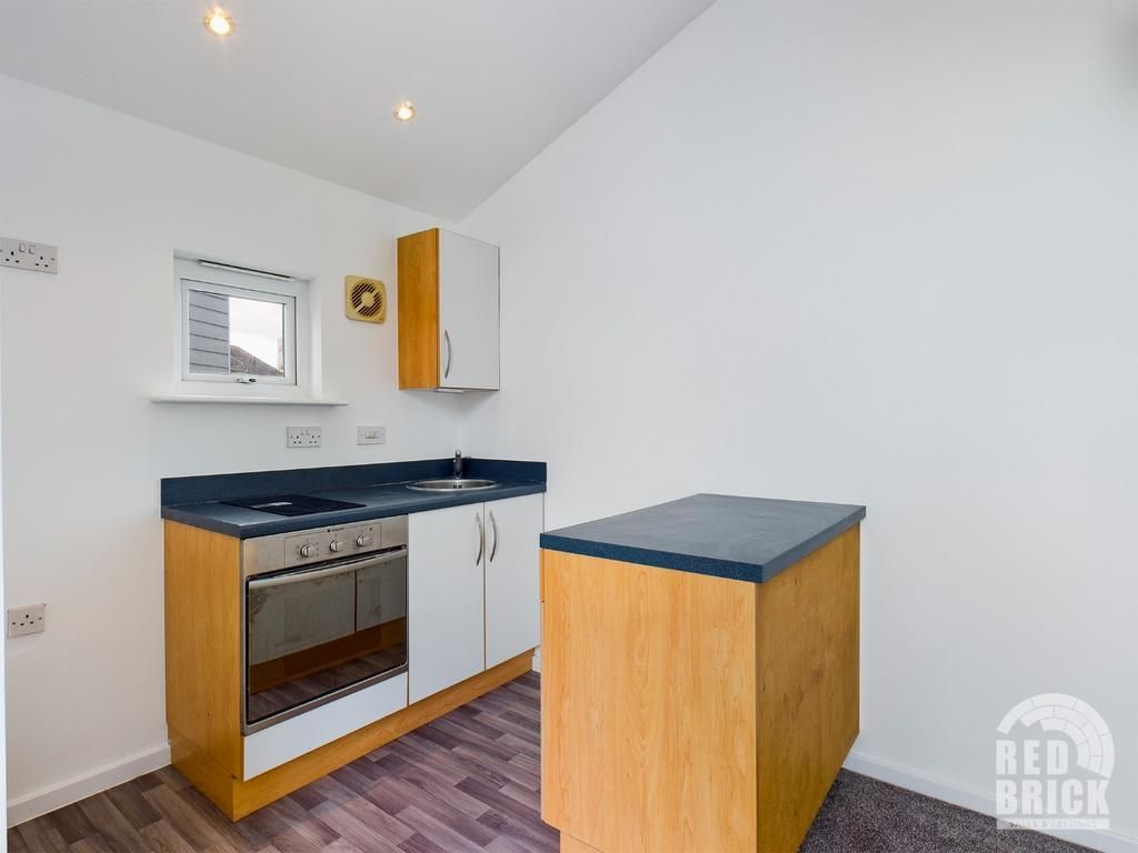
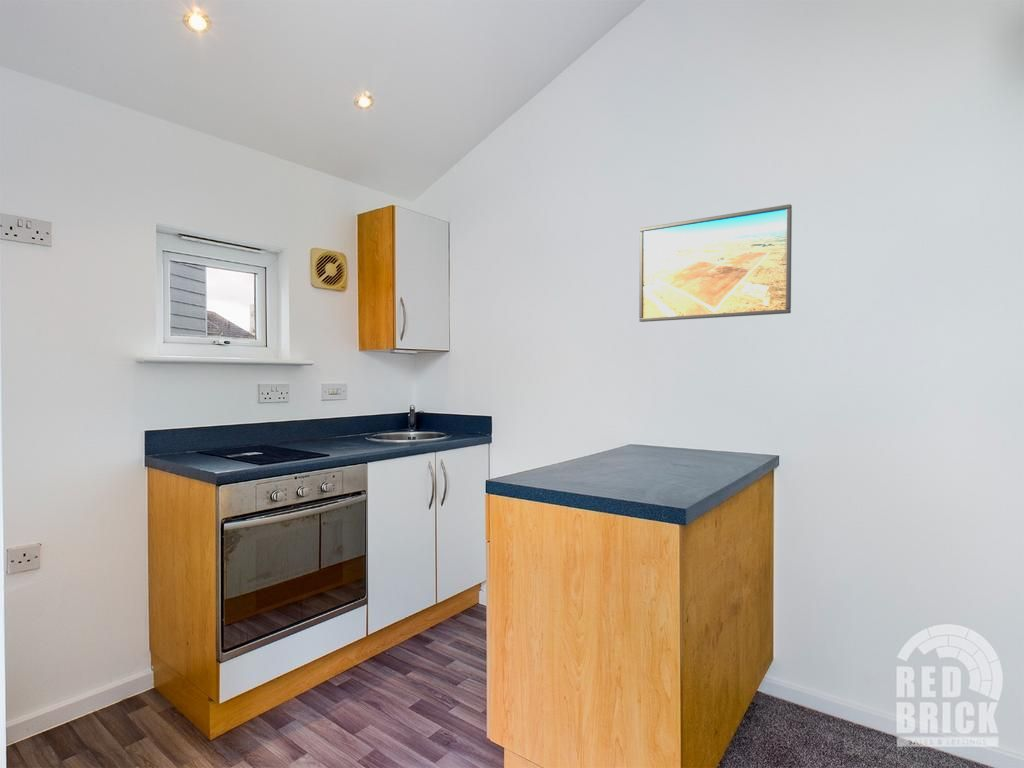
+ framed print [638,203,793,323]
